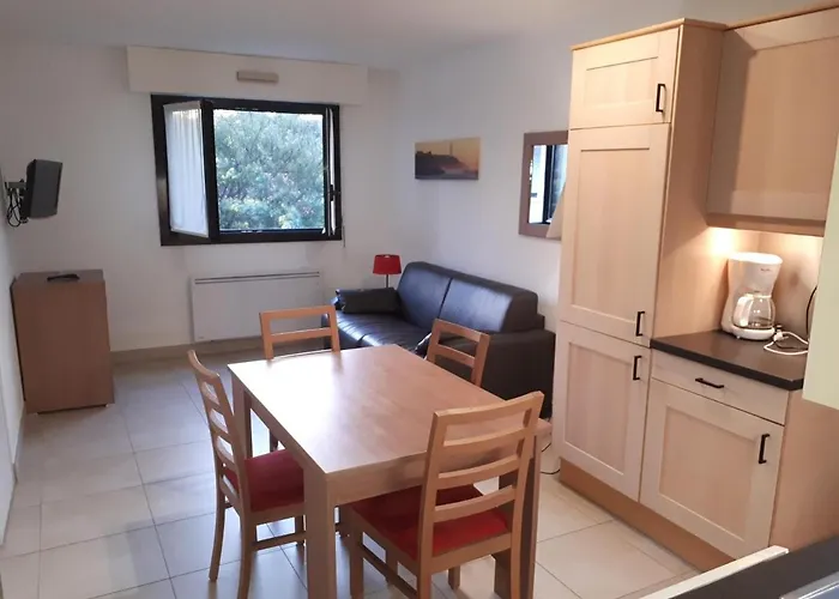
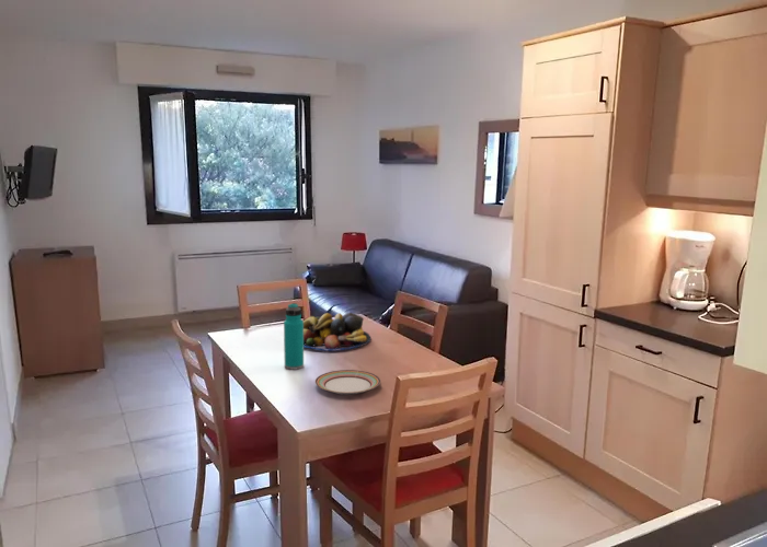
+ plate [314,369,381,395]
+ fruit bowl [304,312,371,352]
+ water bottle [283,302,305,371]
